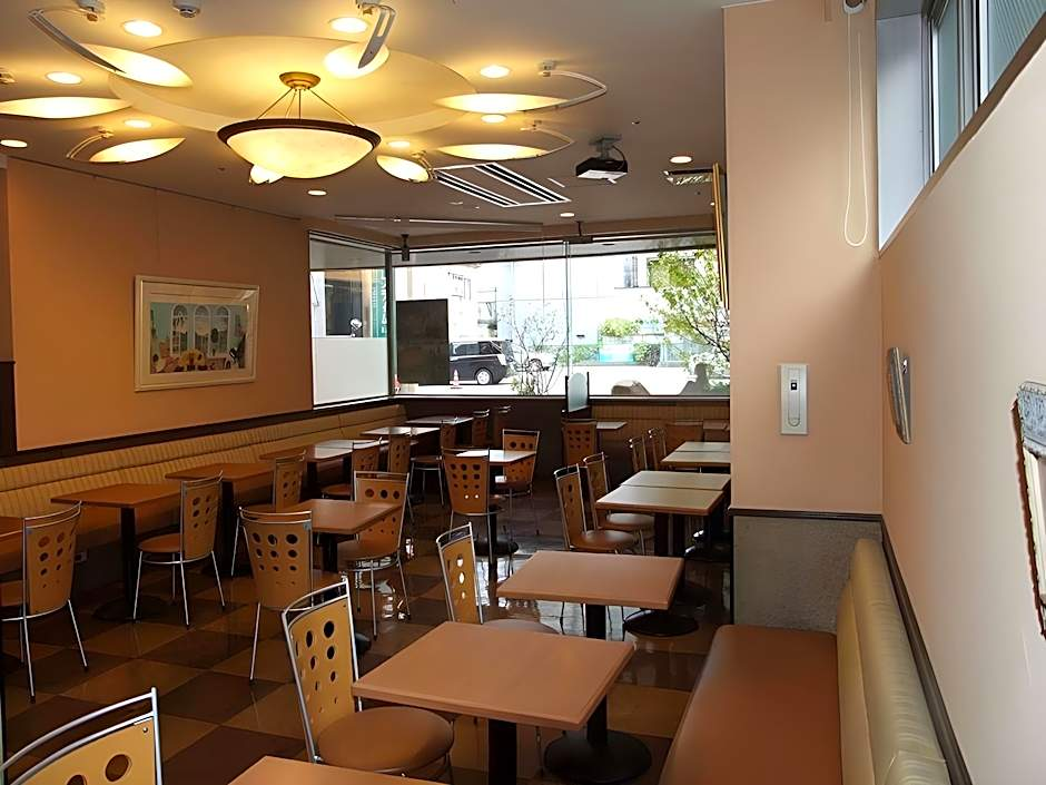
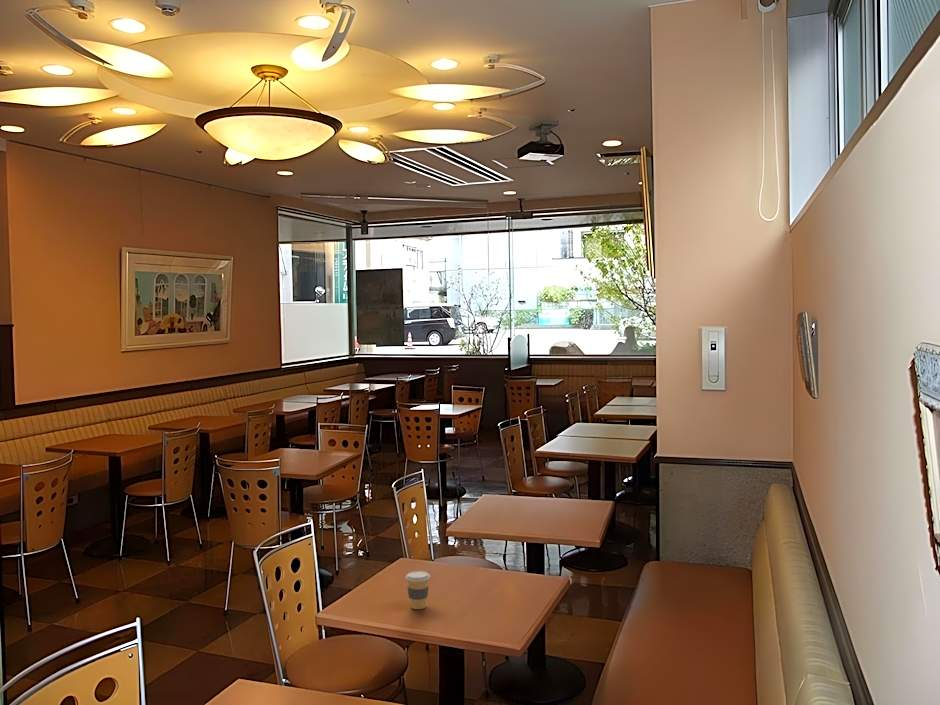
+ coffee cup [405,570,431,610]
